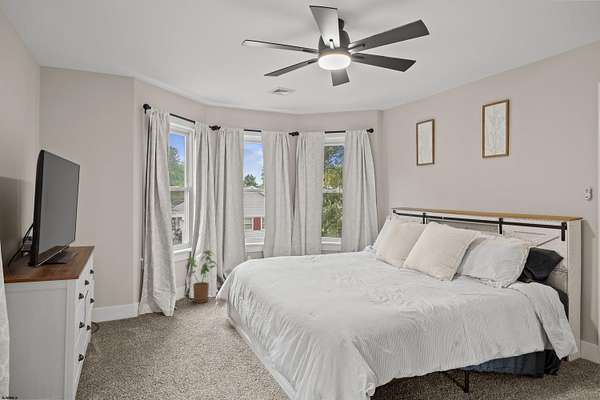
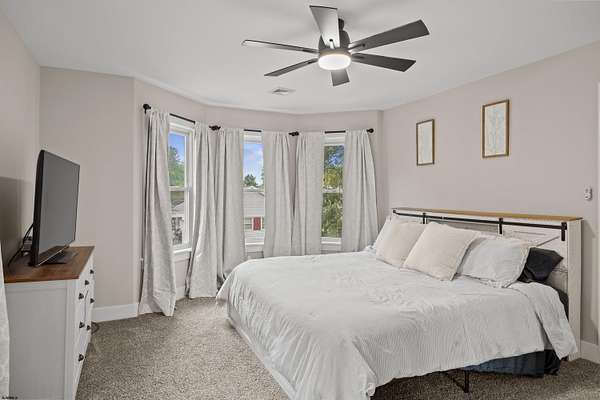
- house plant [185,249,218,304]
